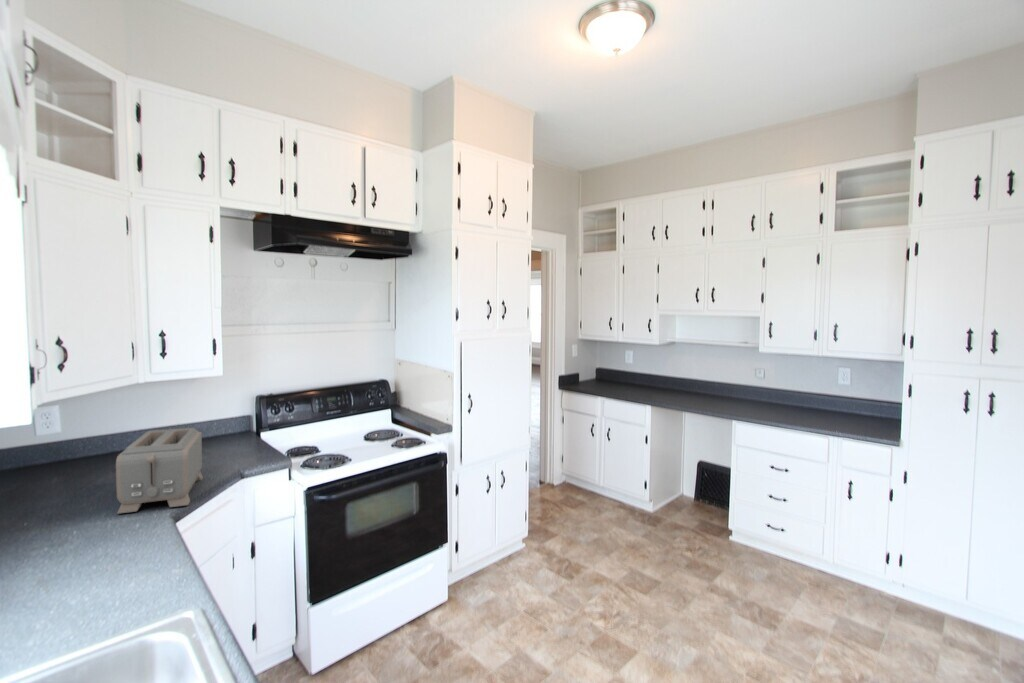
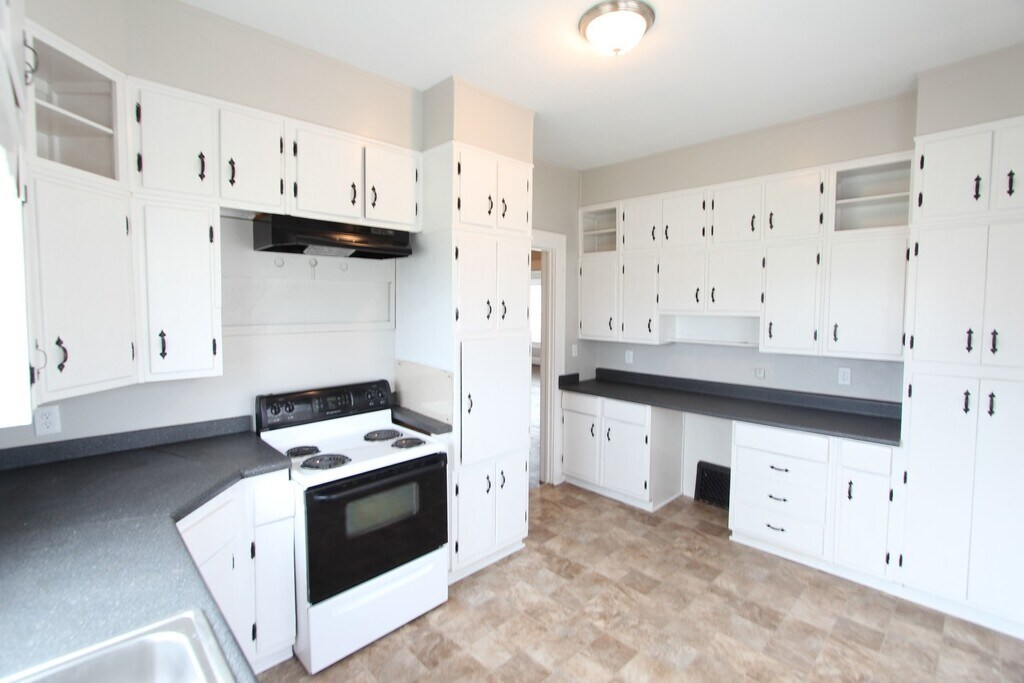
- toaster [115,427,204,515]
